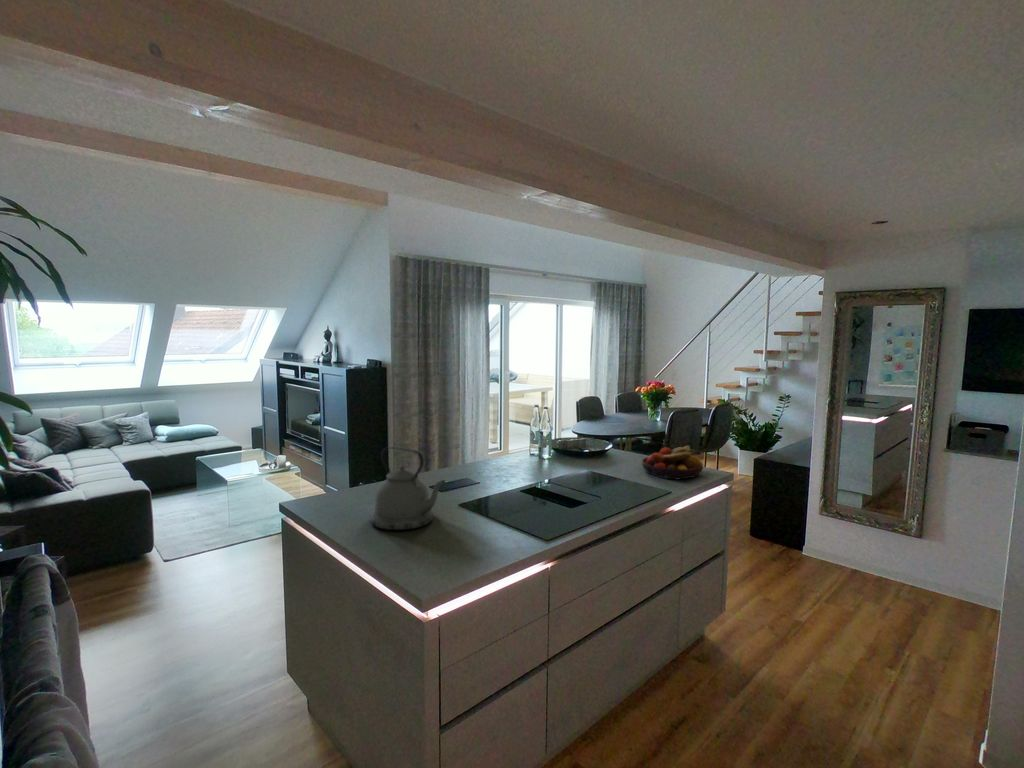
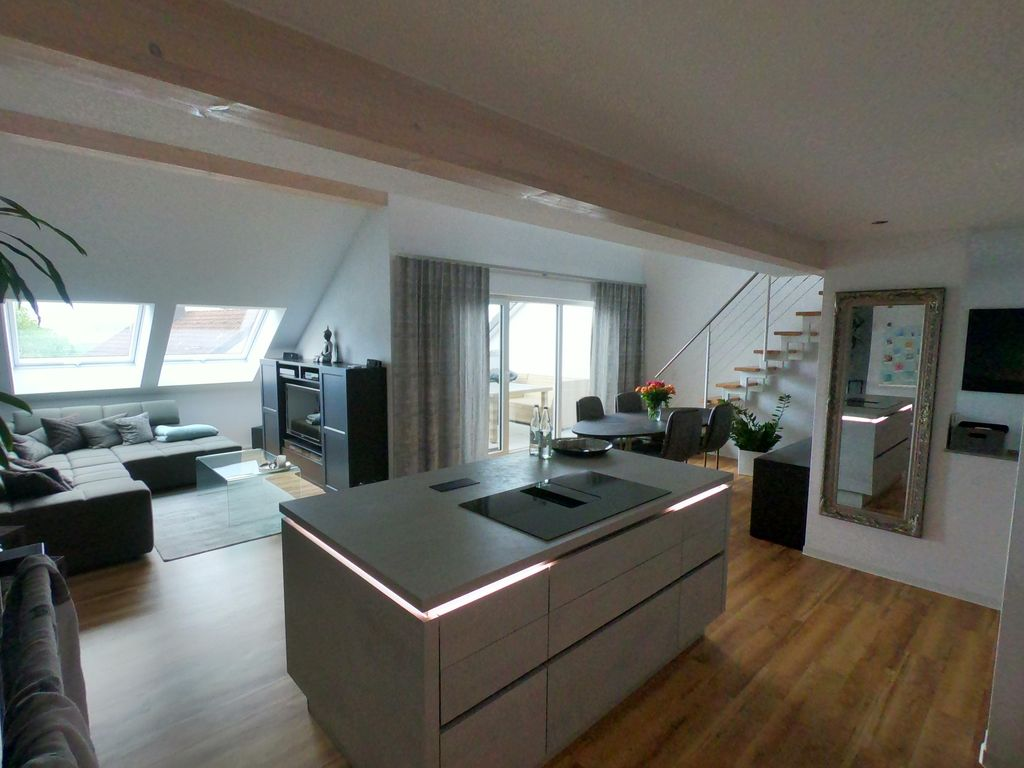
- kettle [369,446,446,531]
- fruit bowl [640,445,705,480]
